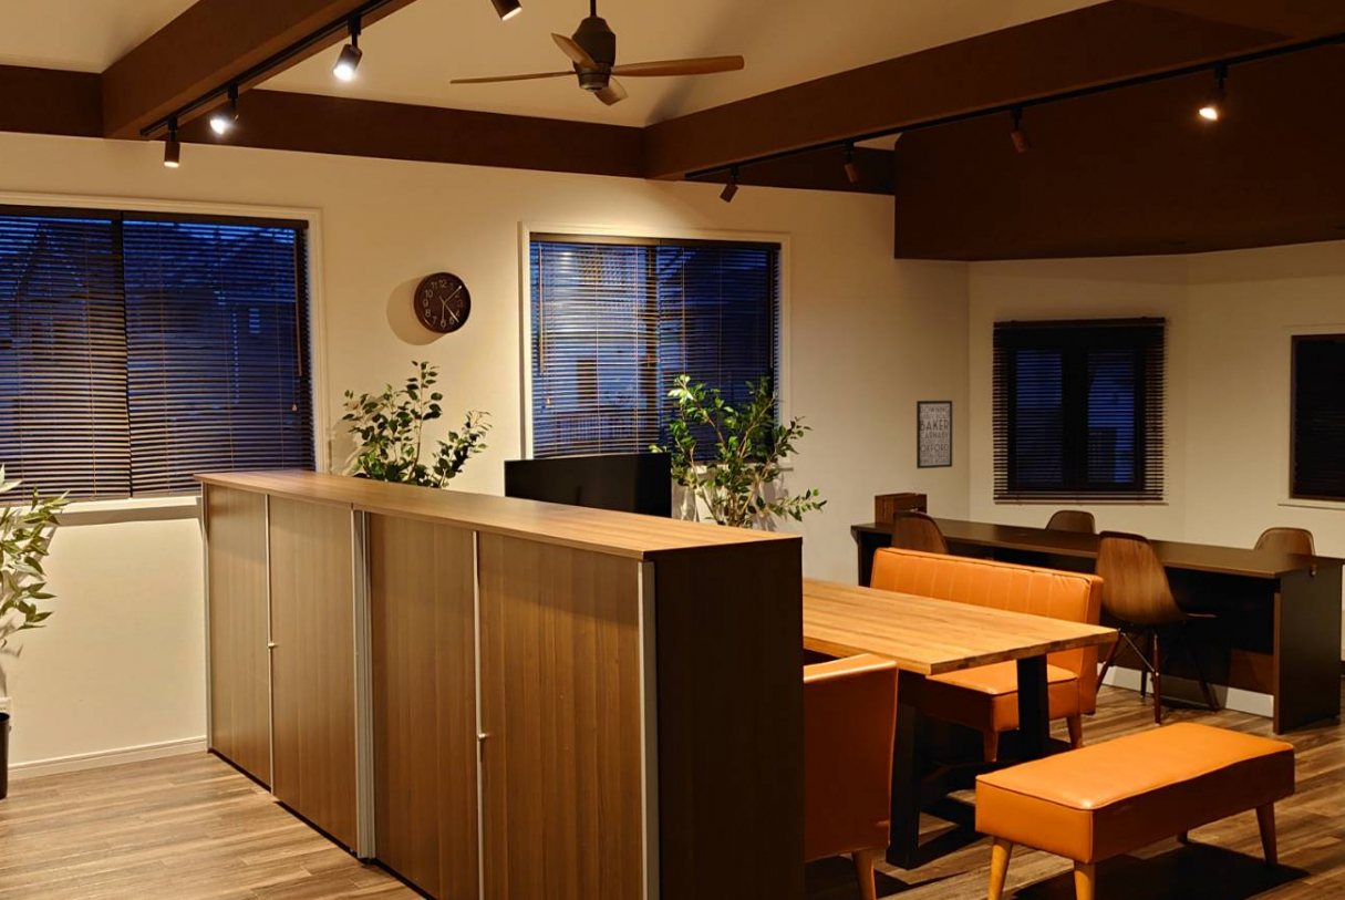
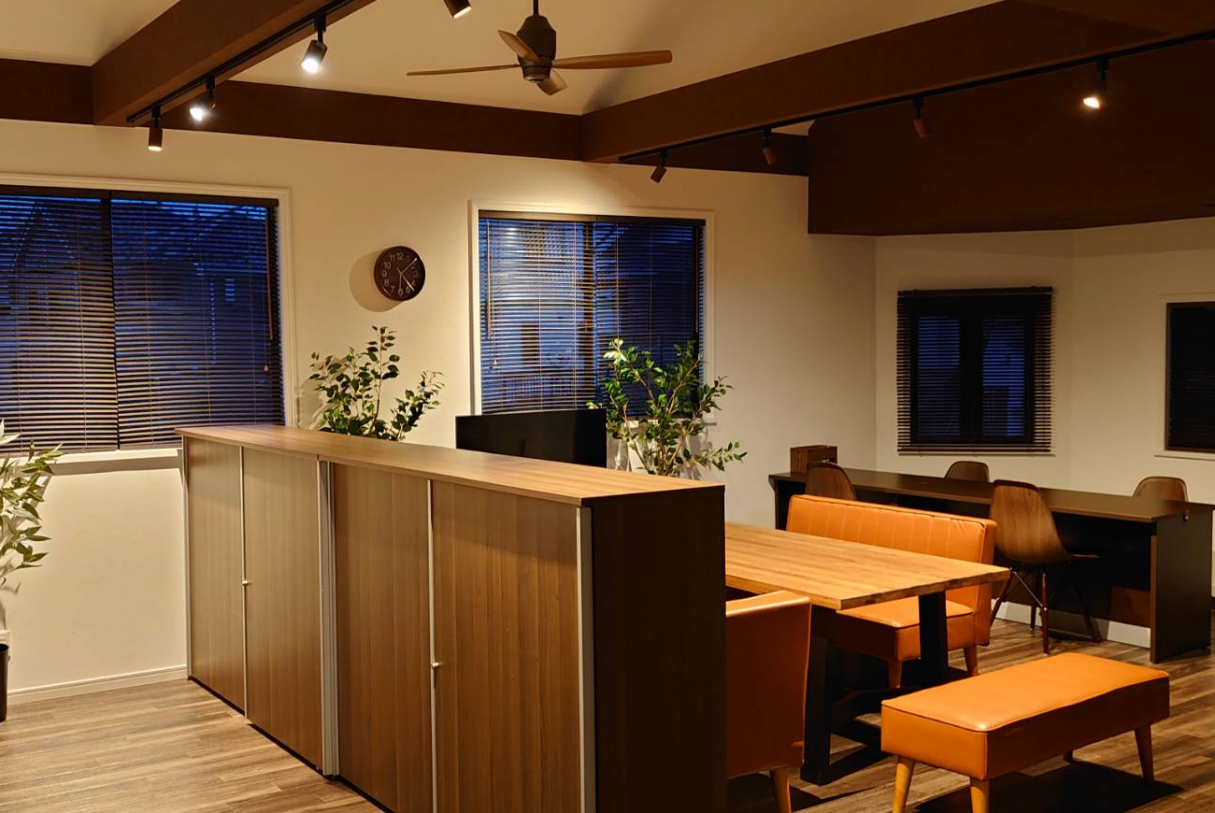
- wall art [915,400,953,469]
